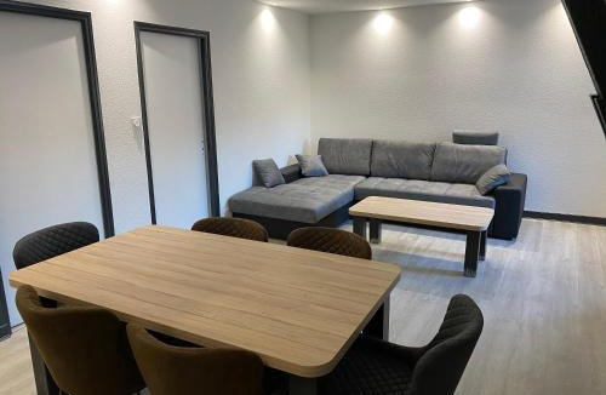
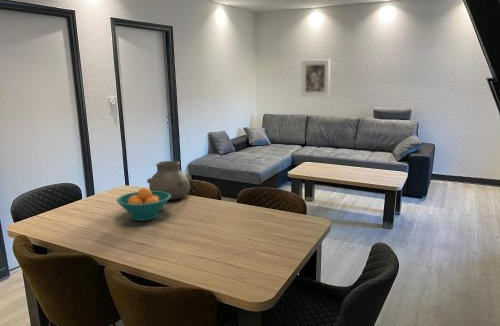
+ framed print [300,58,331,98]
+ vase [146,160,191,201]
+ fruit bowl [116,187,171,222]
